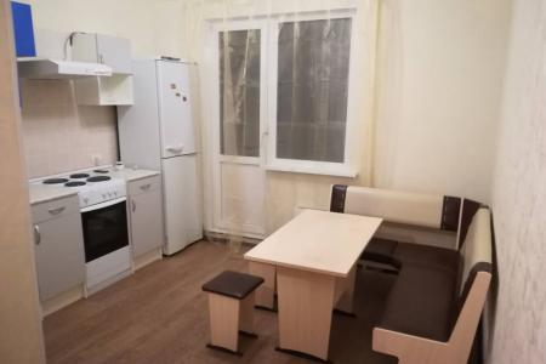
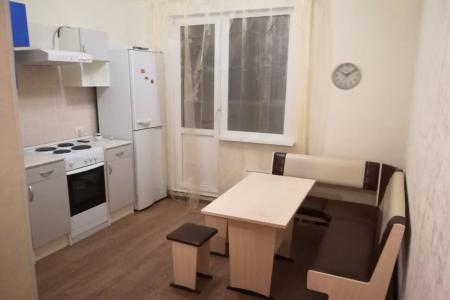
+ wall clock [330,59,363,91]
